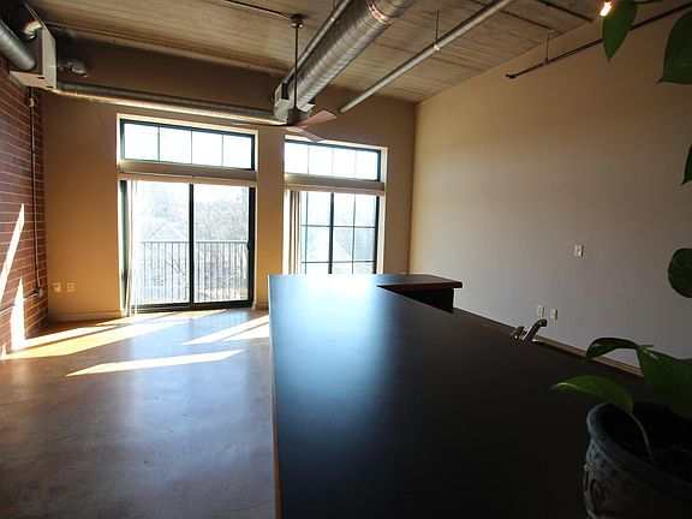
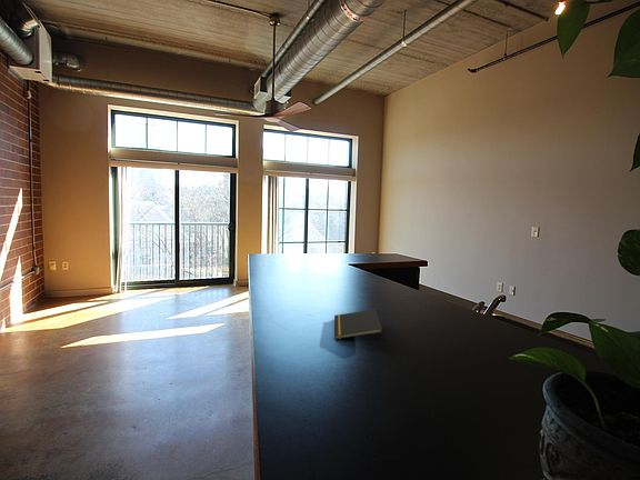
+ notepad [333,309,383,340]
